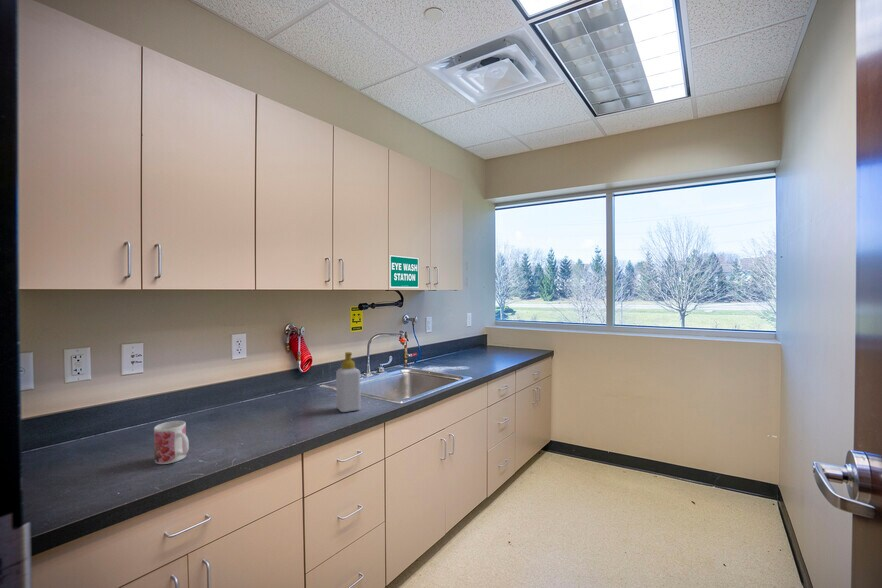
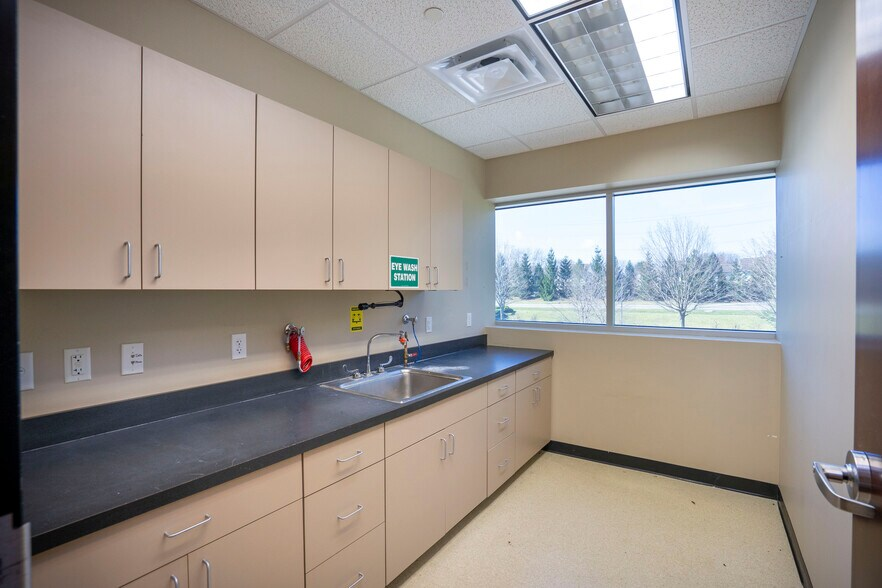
- soap bottle [335,351,362,413]
- mug [153,420,190,465]
